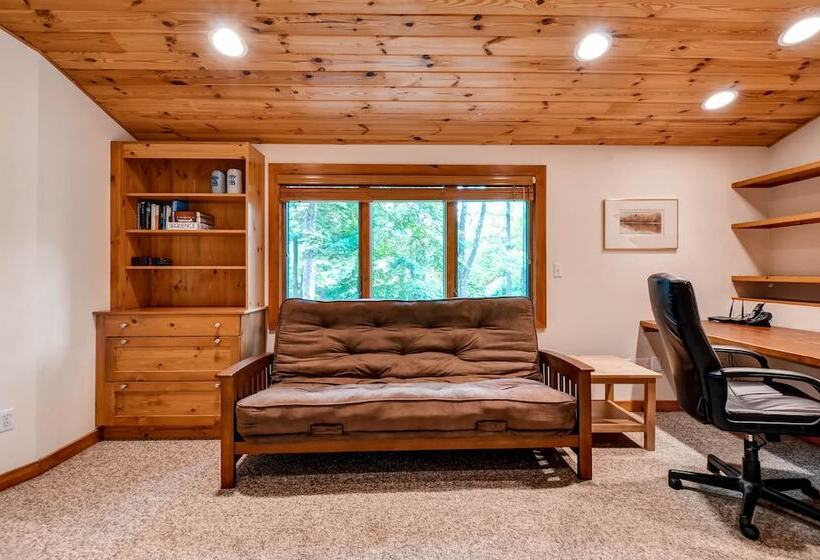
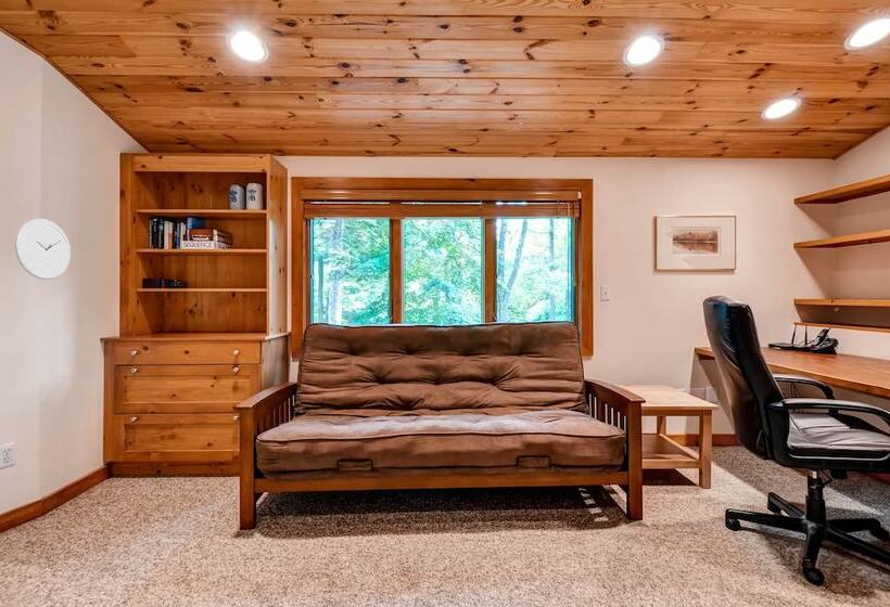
+ wall clock [14,218,72,281]
